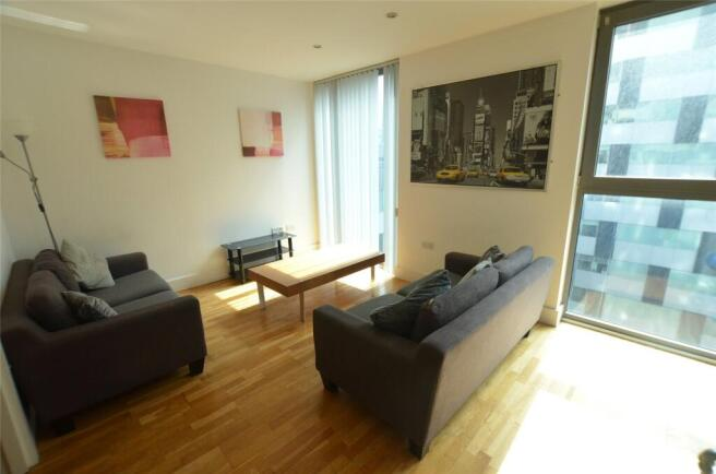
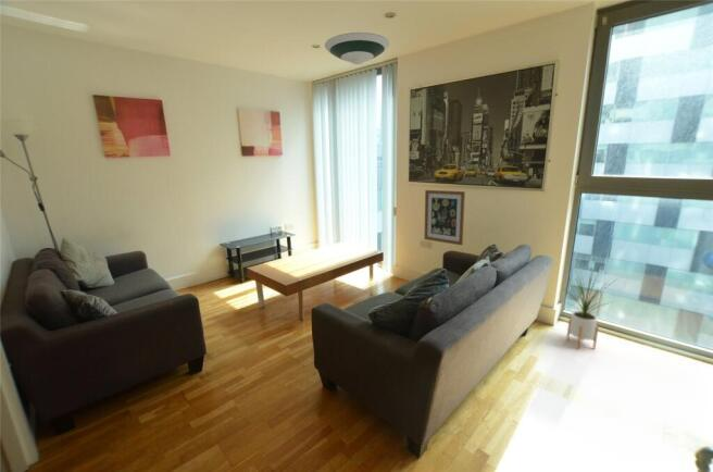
+ wall art [423,189,466,247]
+ house plant [563,264,618,350]
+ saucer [324,32,390,65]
